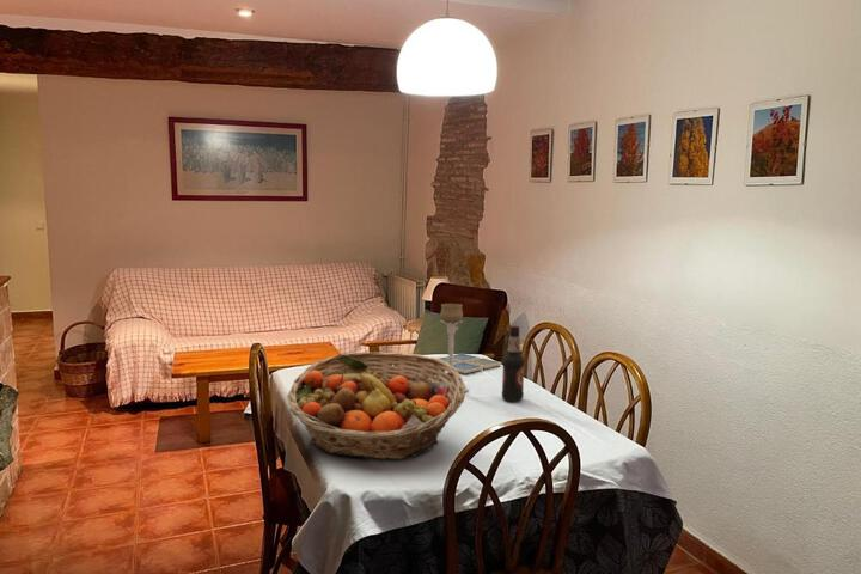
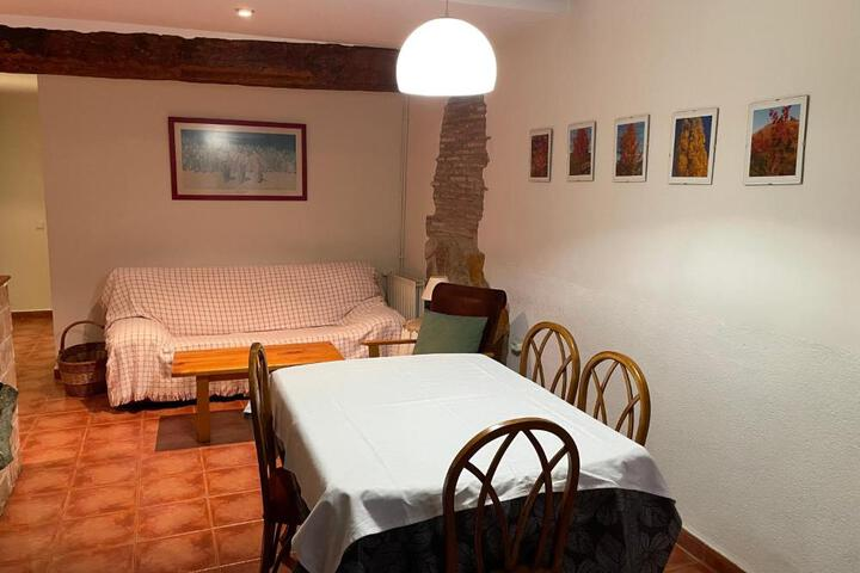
- bottle [501,325,526,403]
- candle holder [439,303,469,392]
- drink coaster [428,353,502,374]
- fruit basket [286,352,466,460]
